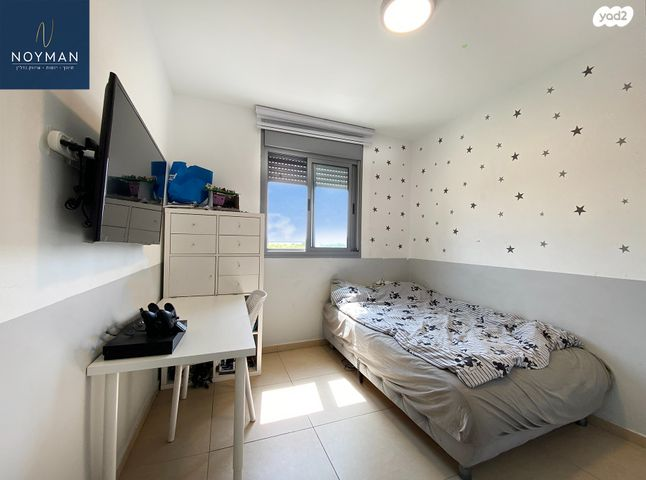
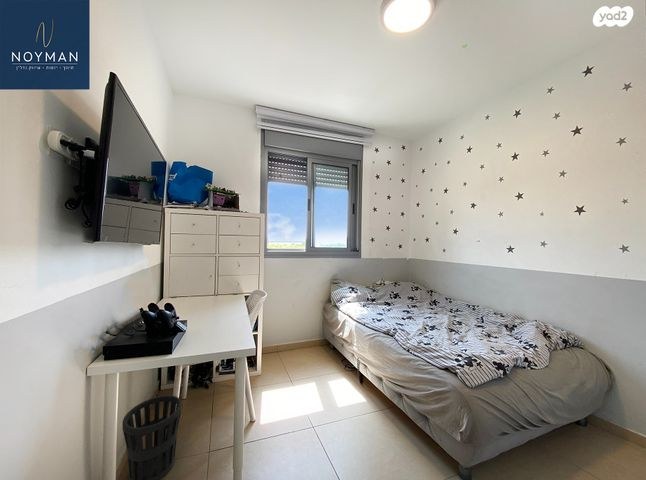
+ wastebasket [121,394,183,480]
